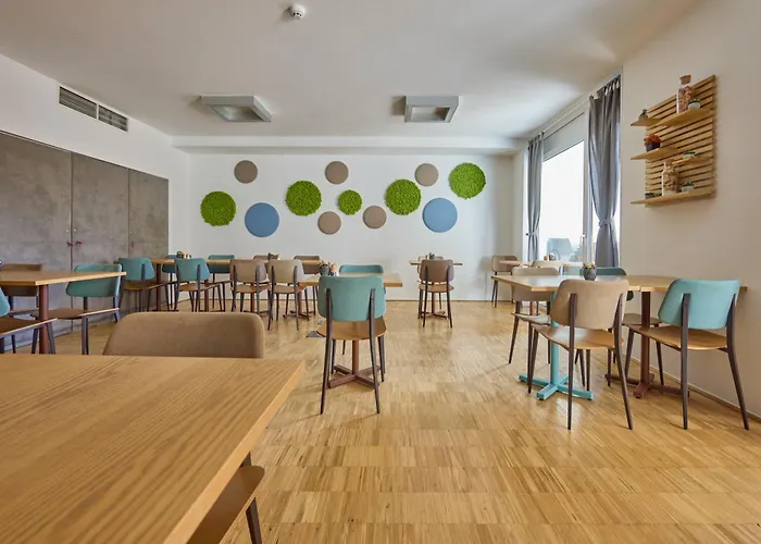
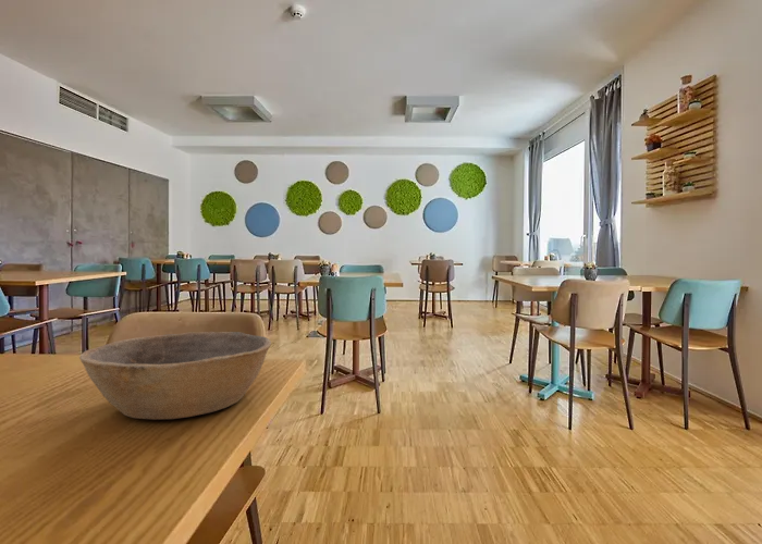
+ bowl [78,331,272,420]
